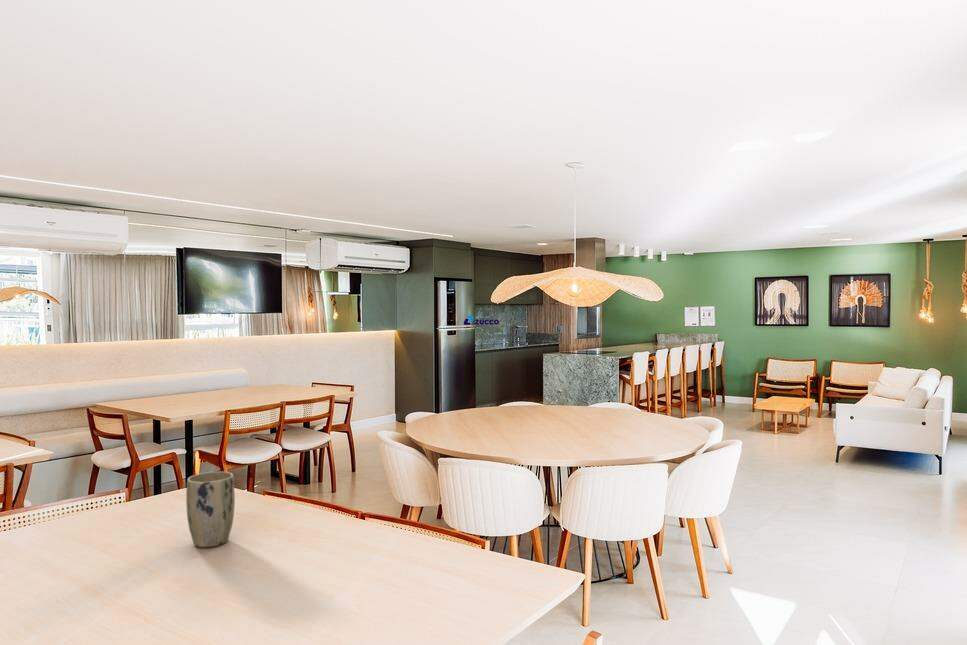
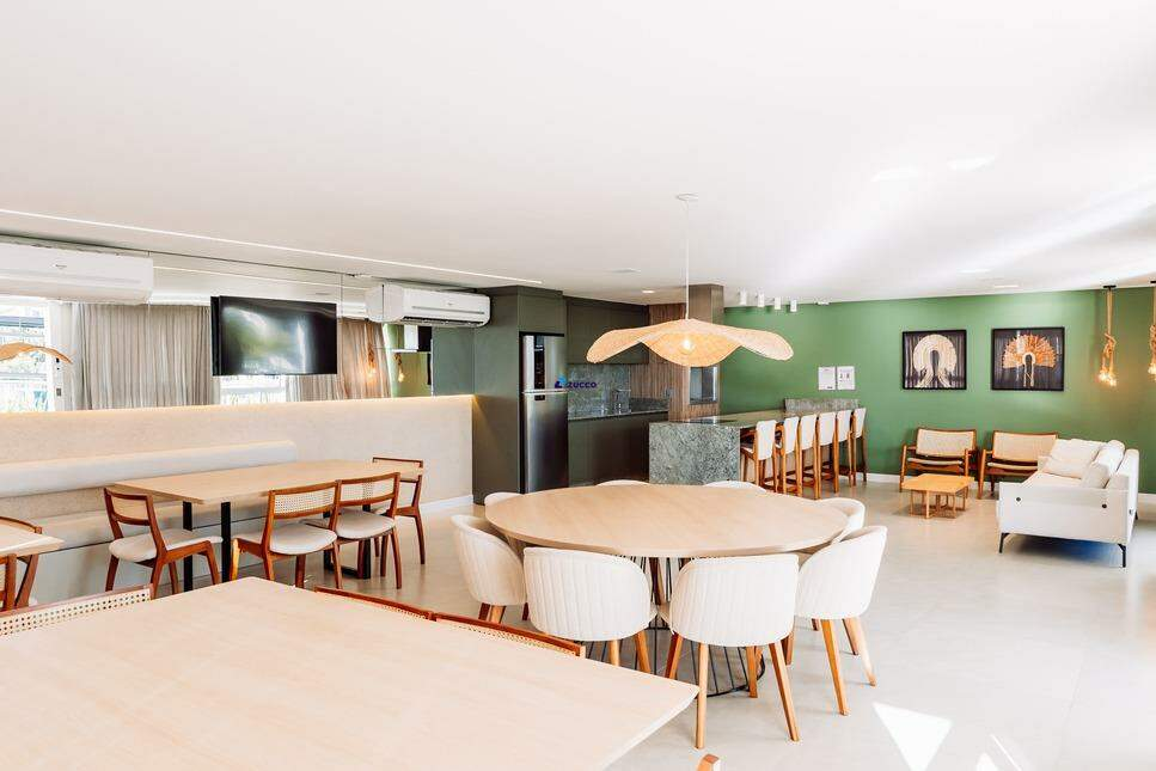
- plant pot [185,471,236,548]
